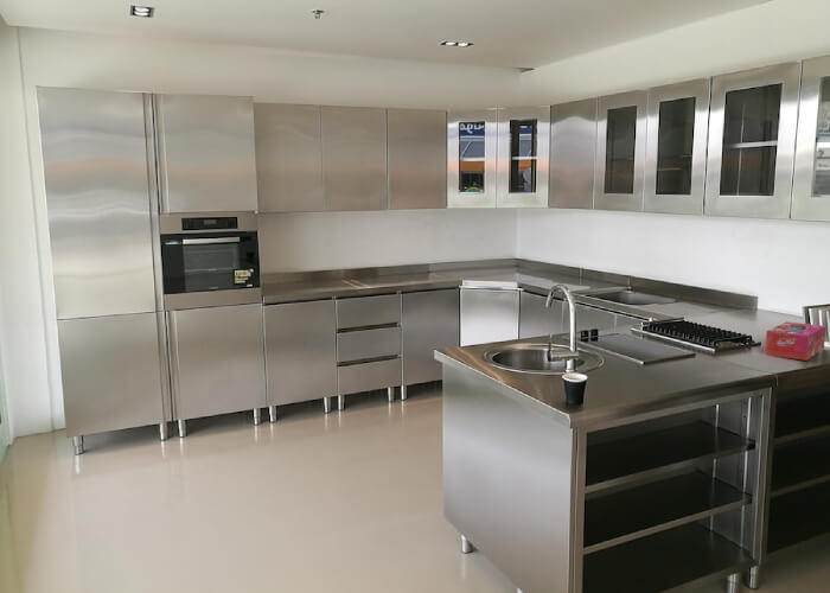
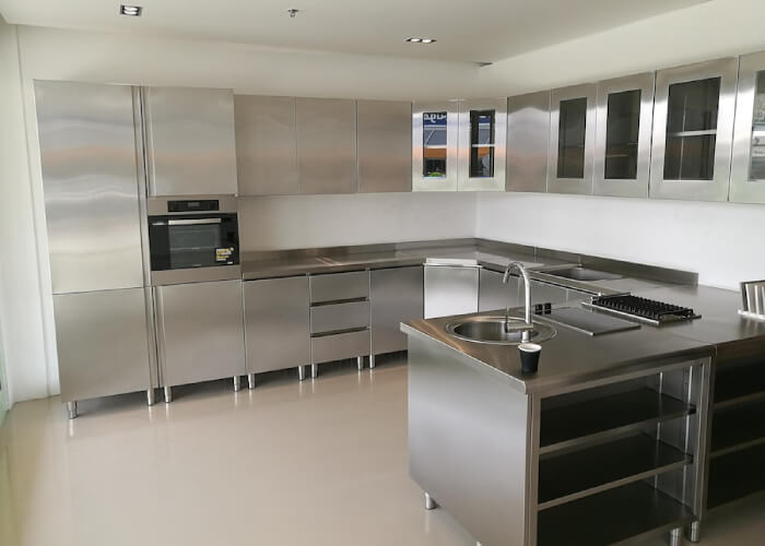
- tissue box [764,321,826,362]
